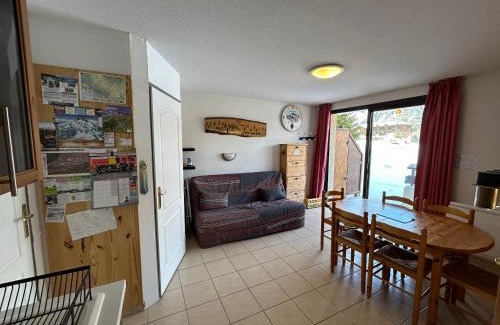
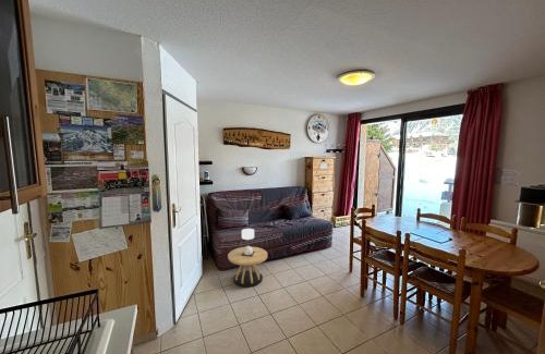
+ side table [227,228,268,289]
